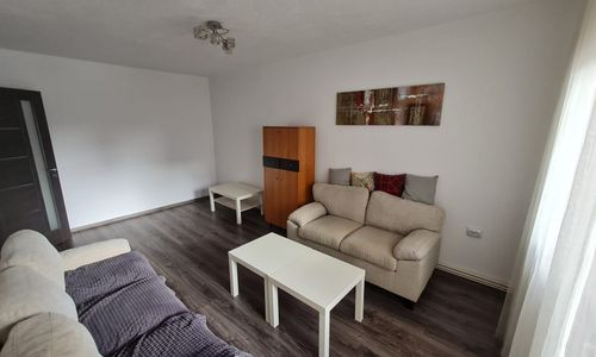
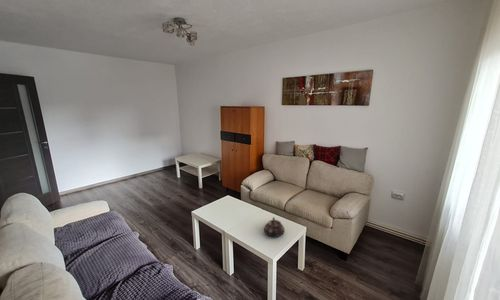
+ teapot [263,216,286,238]
